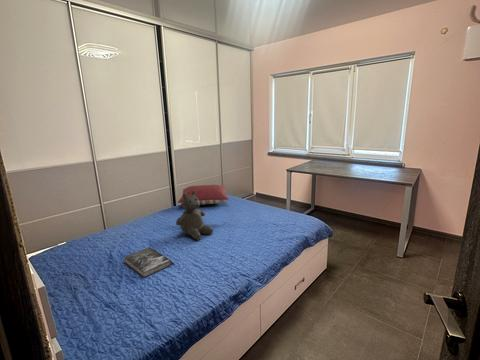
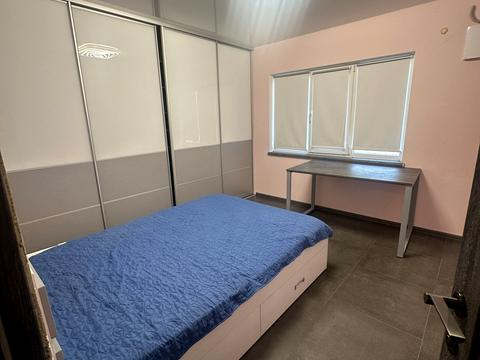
- pillow [177,184,230,206]
- book [123,246,173,278]
- teddy bear [175,190,214,241]
